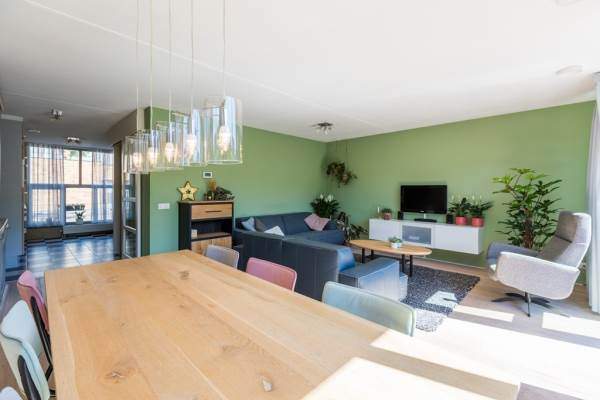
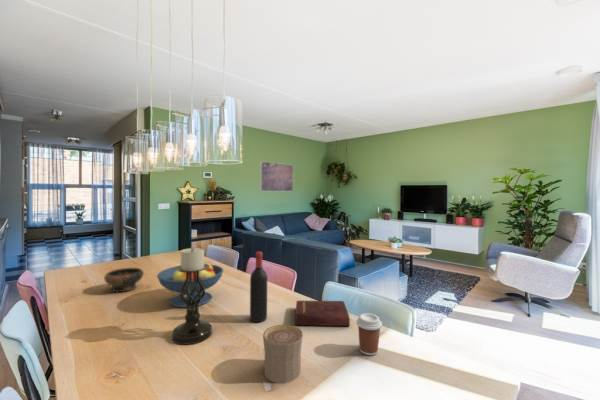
+ coffee cup [355,312,383,356]
+ hardback book [294,300,351,327]
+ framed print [259,161,294,192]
+ wine bottle [249,251,268,323]
+ candle holder [171,245,213,346]
+ fruit bowl [156,263,224,308]
+ cup [262,324,304,384]
+ bowl [103,267,145,293]
